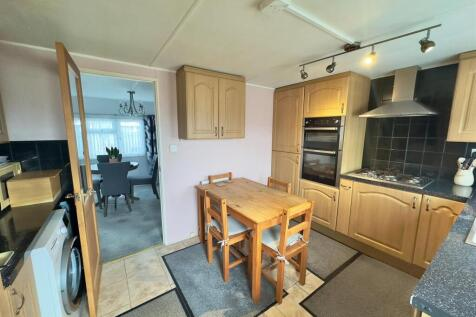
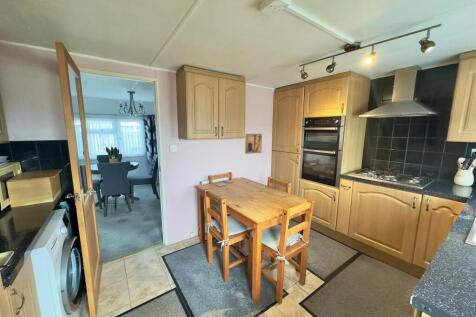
+ wall art [244,133,263,155]
